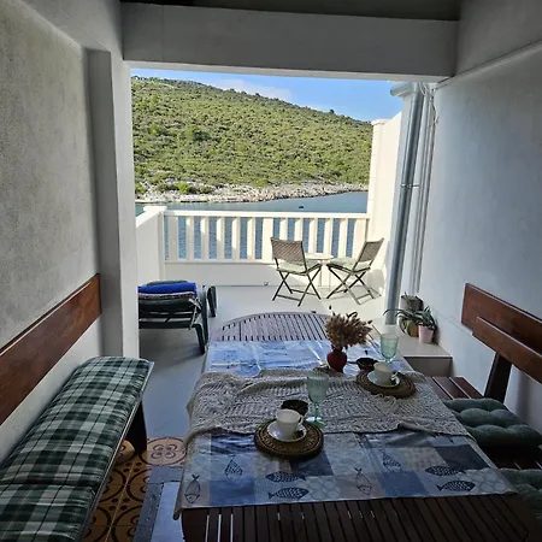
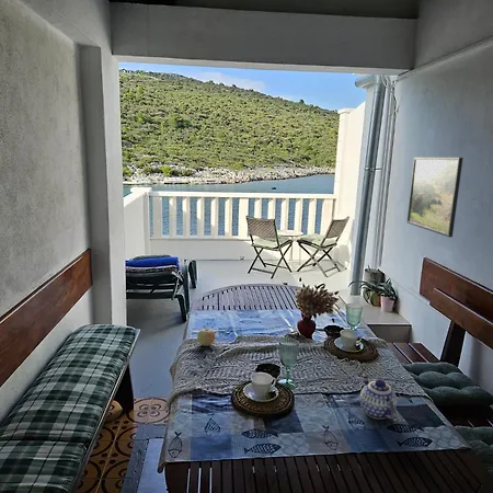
+ teapot [359,372,398,423]
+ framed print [406,157,465,238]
+ fruit [196,326,216,347]
